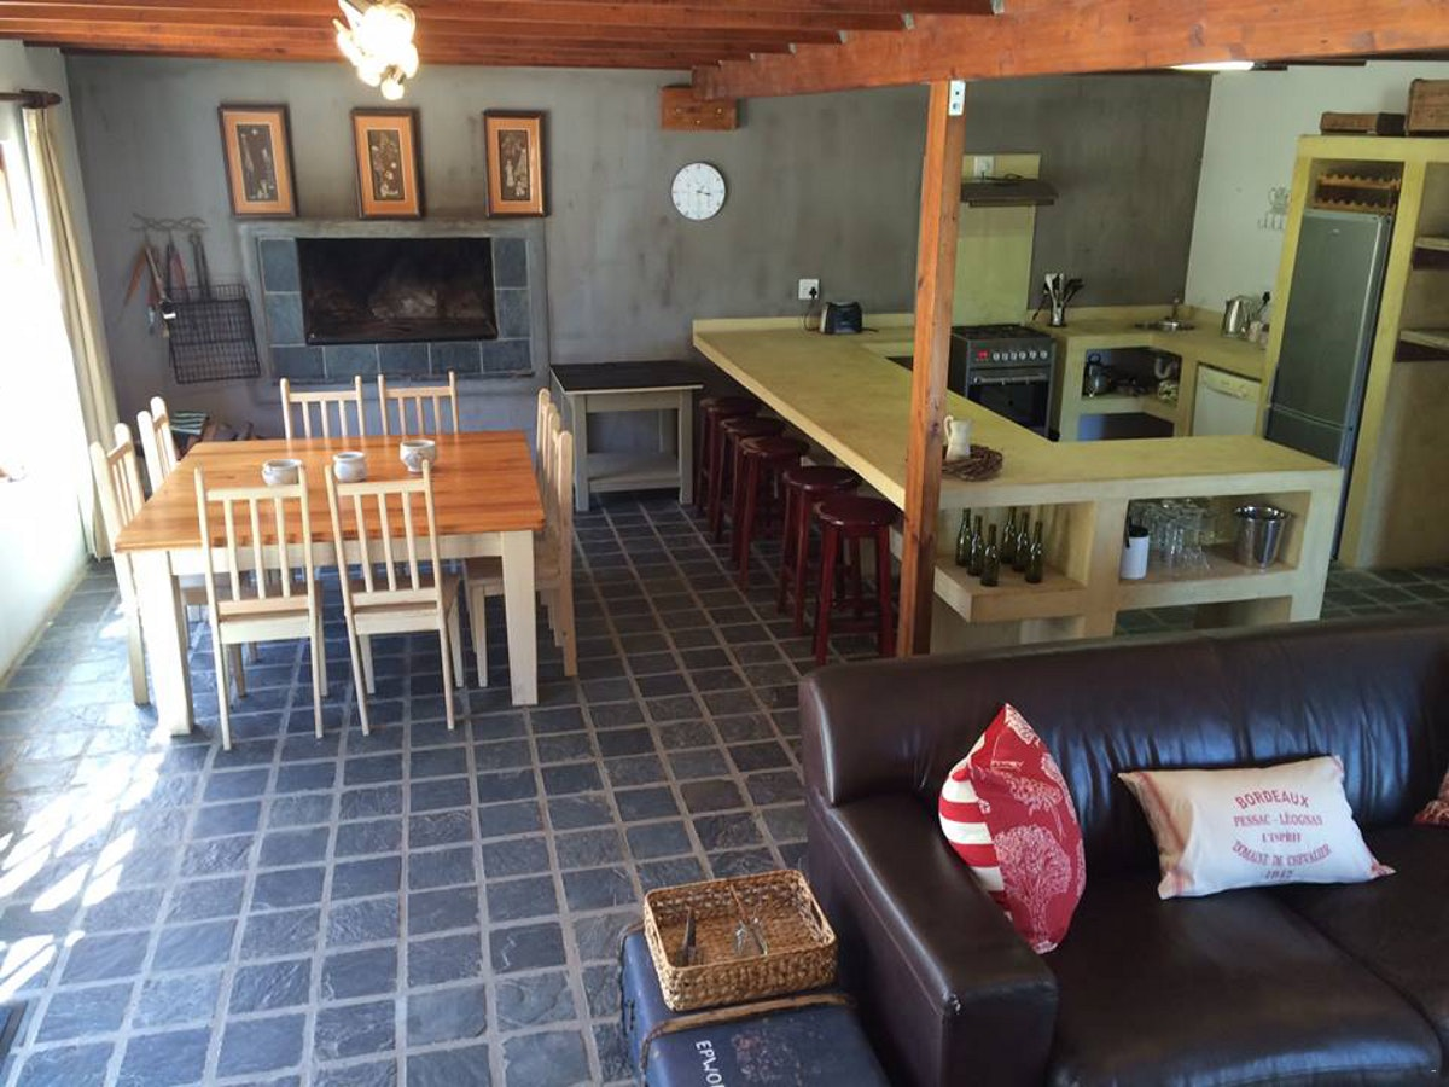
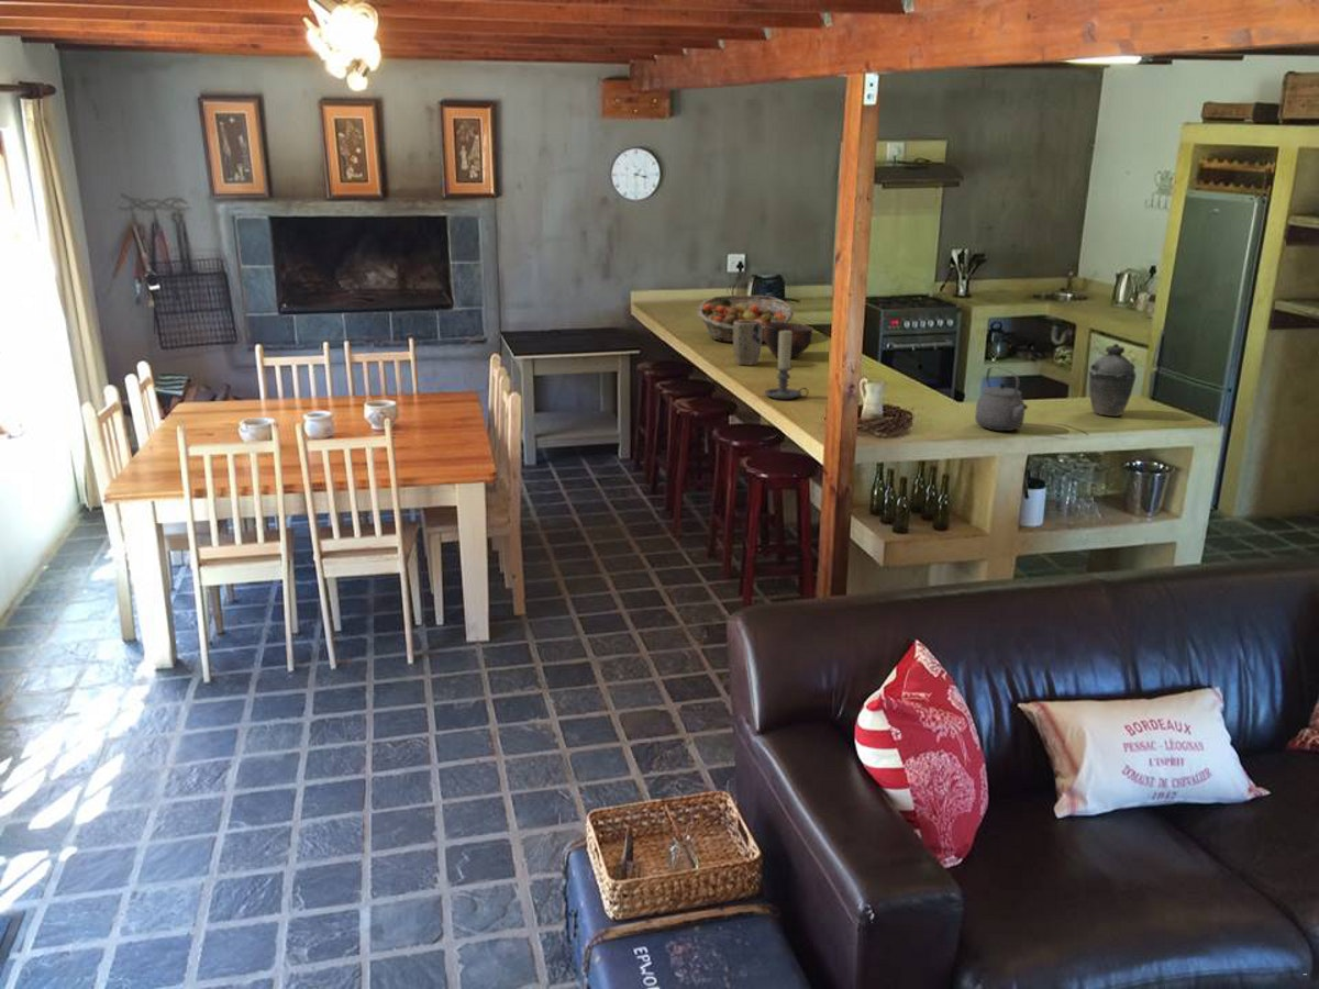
+ tea kettle [974,366,1029,432]
+ candle holder [764,330,809,401]
+ kettle [1088,342,1138,418]
+ fruit basket [697,295,795,343]
+ bowl [763,322,814,359]
+ plant pot [732,320,763,367]
